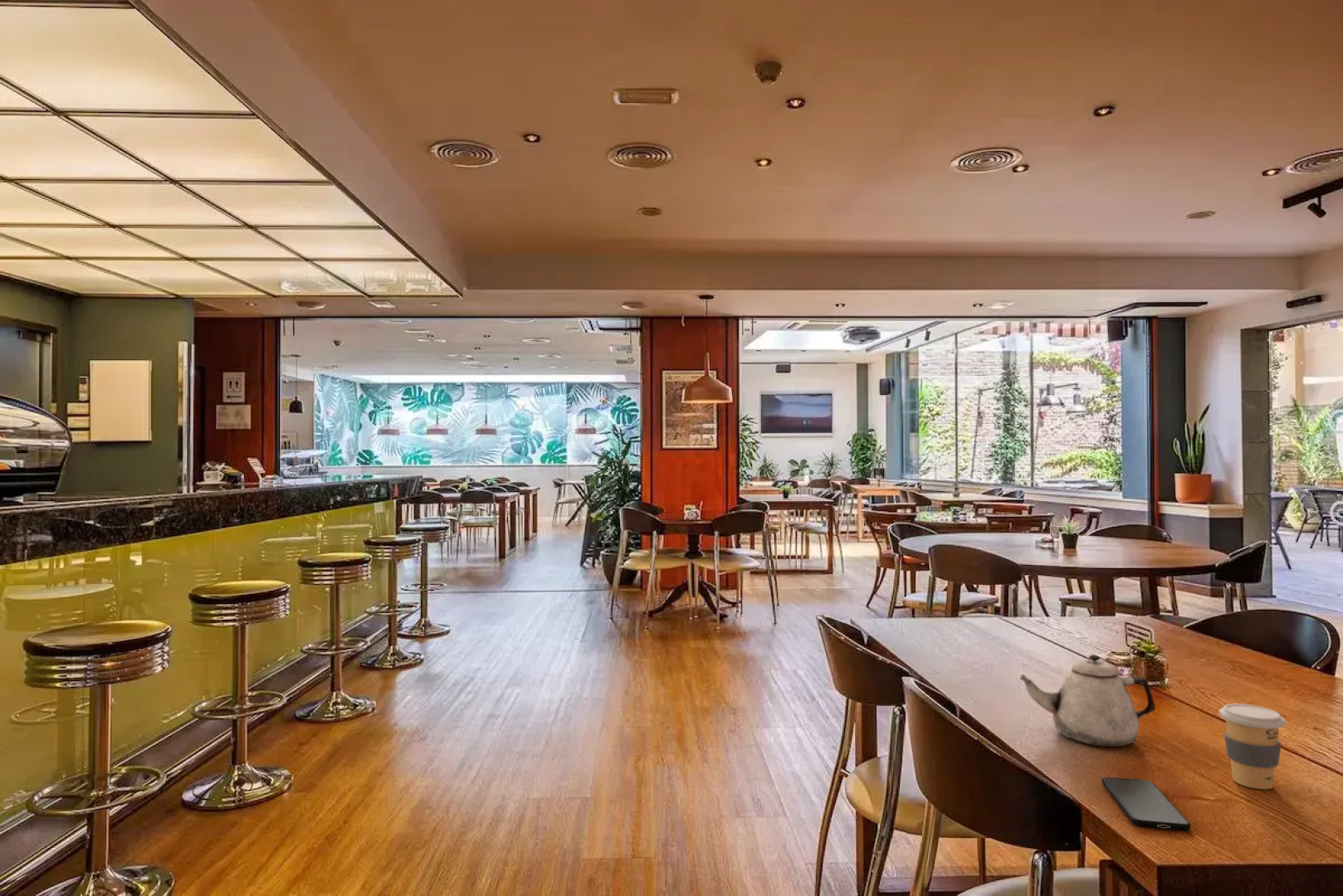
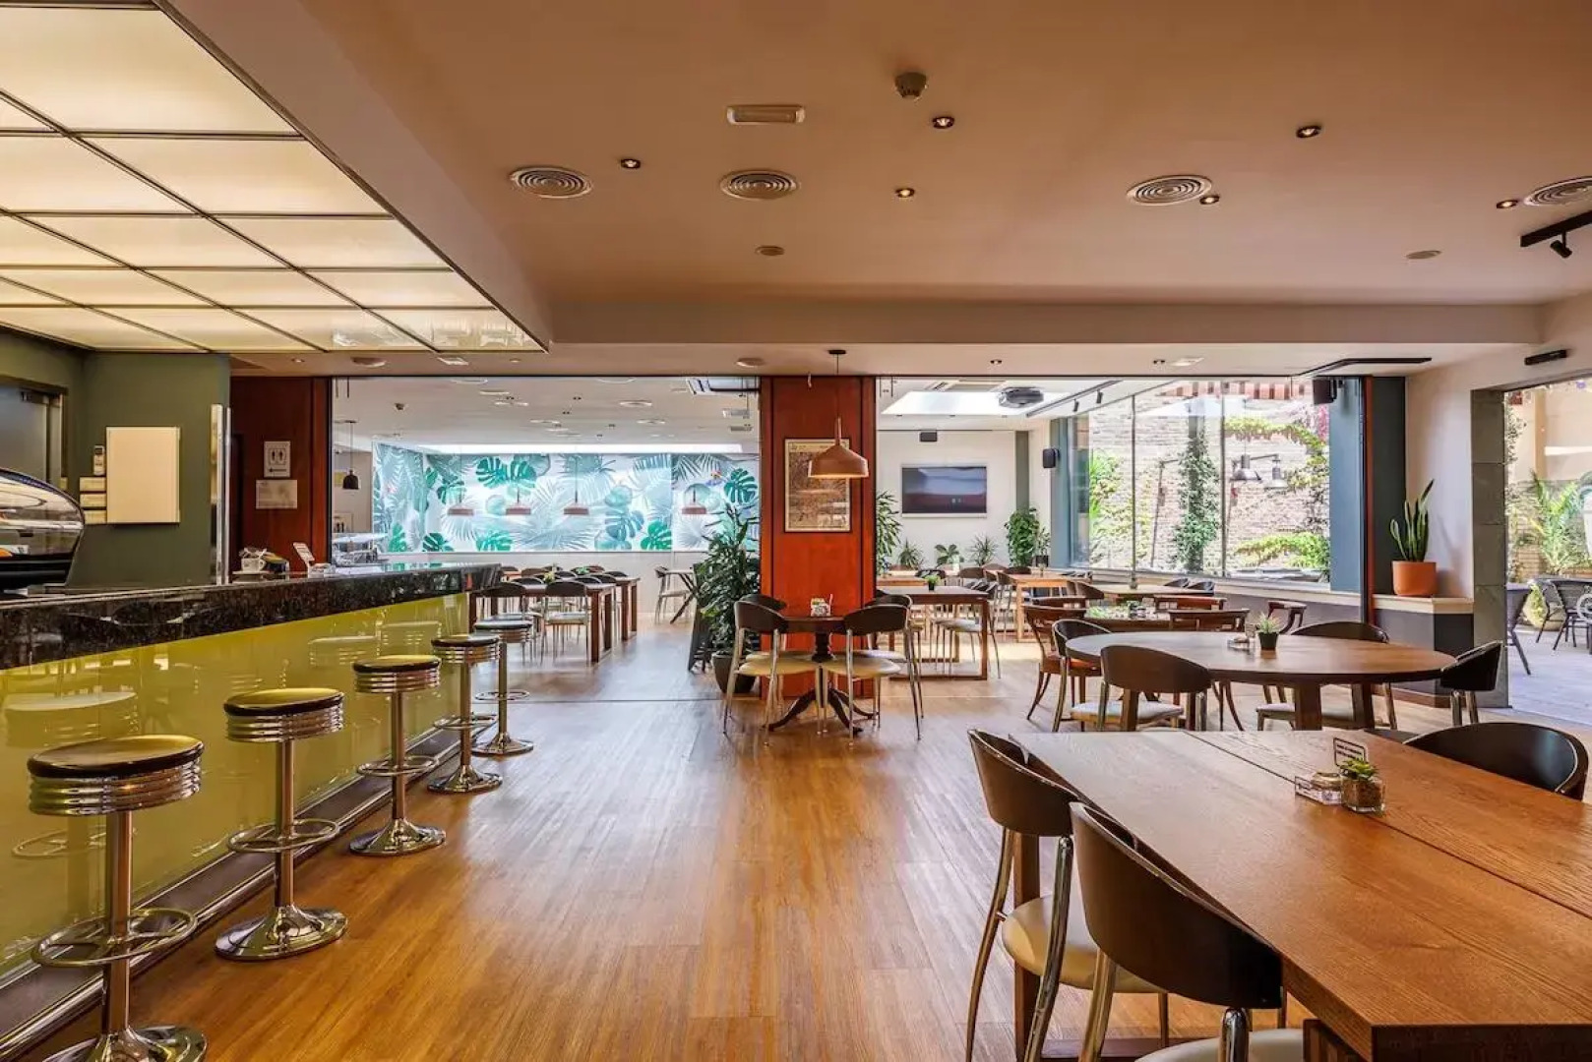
- coffee cup [1218,703,1287,790]
- smartphone [1101,777,1192,831]
- teapot [1018,655,1156,747]
